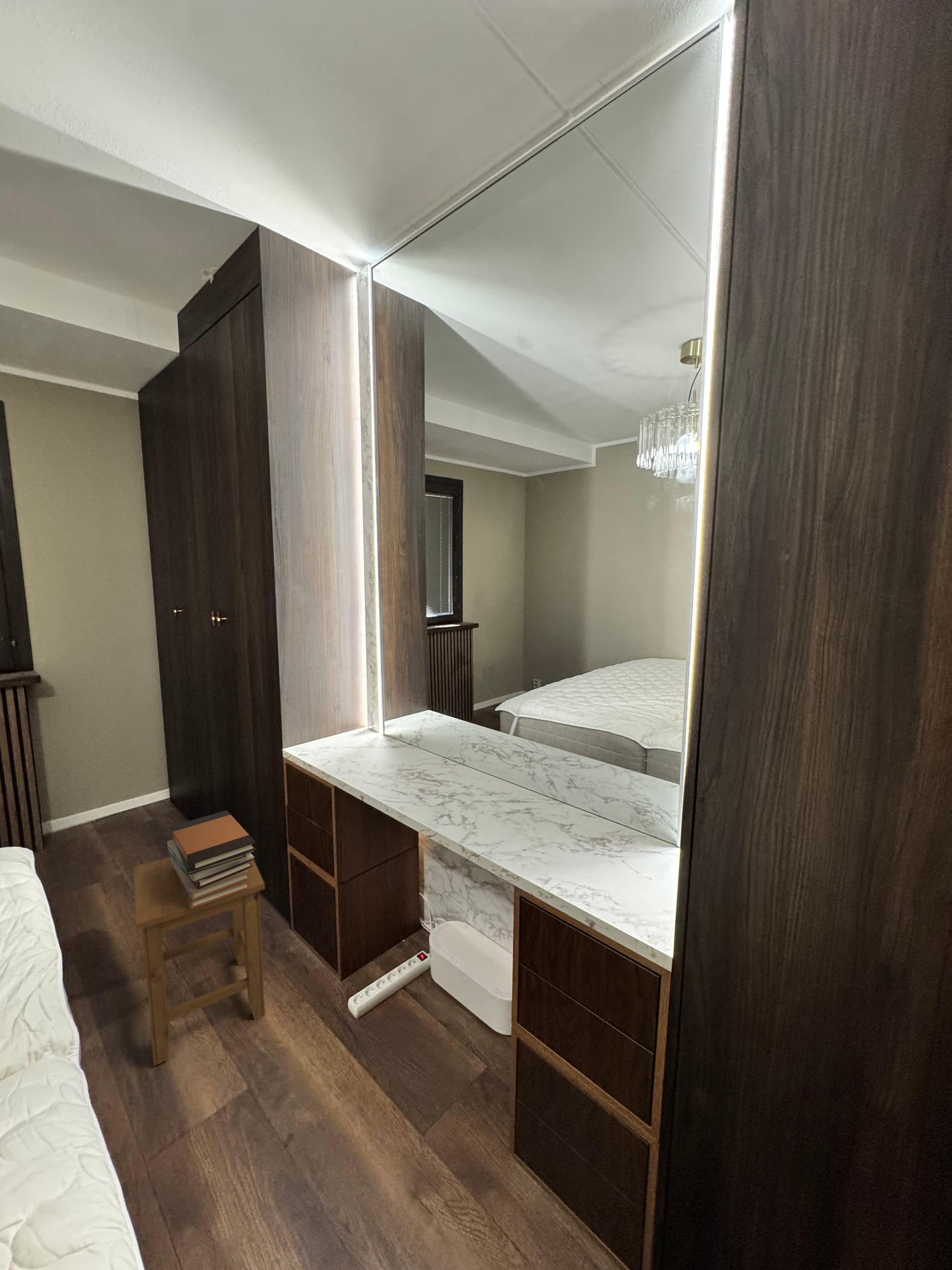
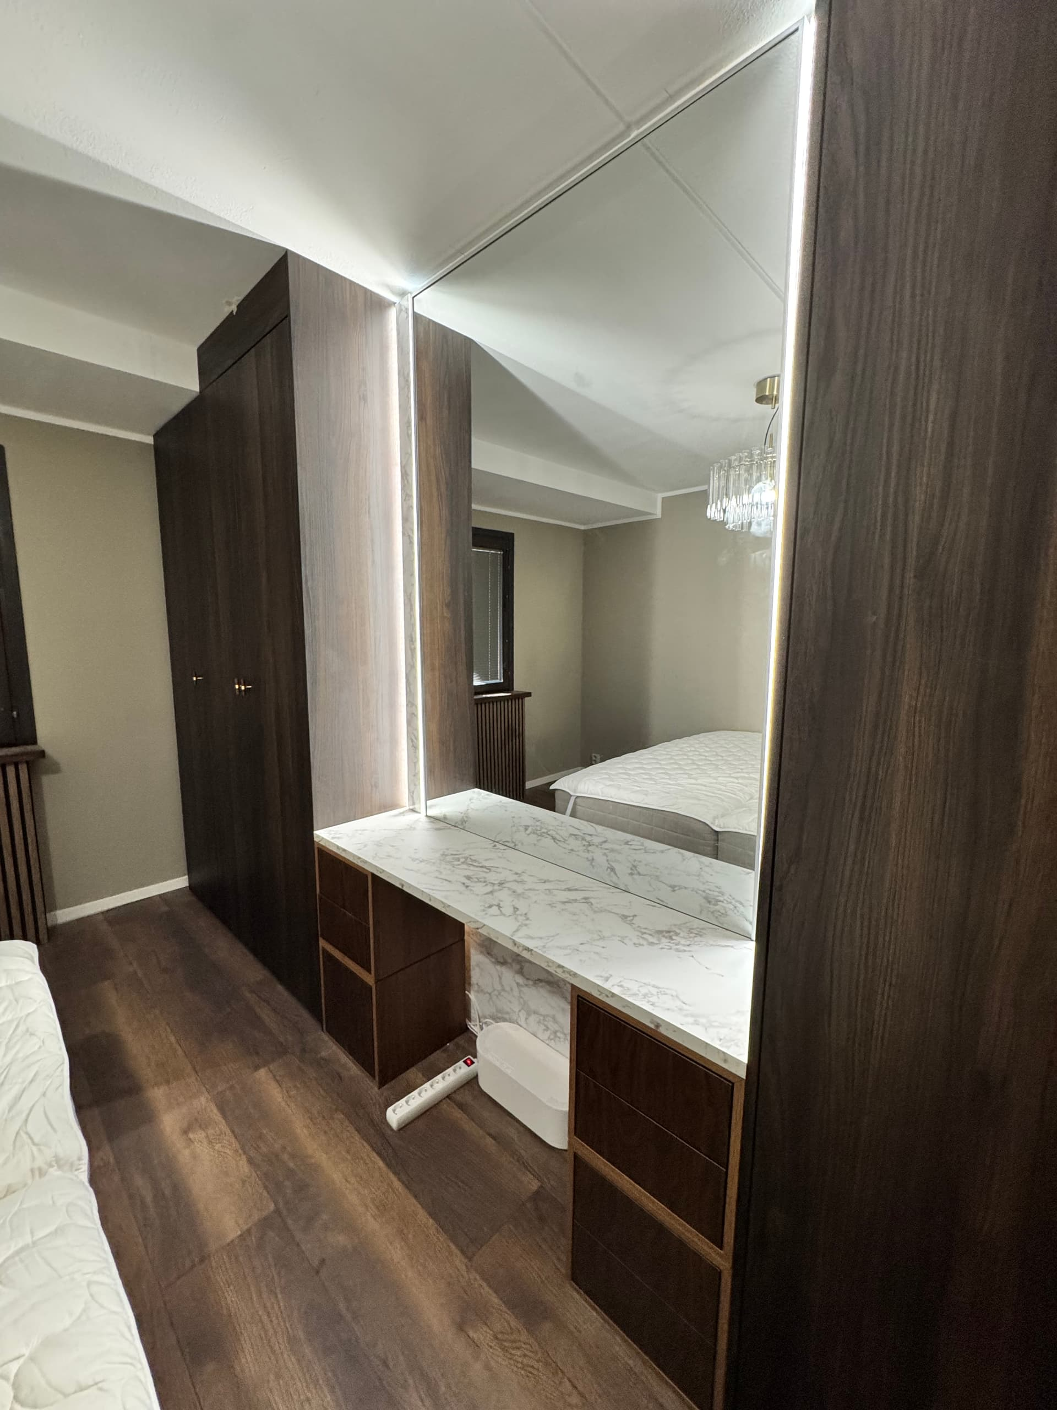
- stool [133,852,266,1066]
- book stack [167,810,256,909]
